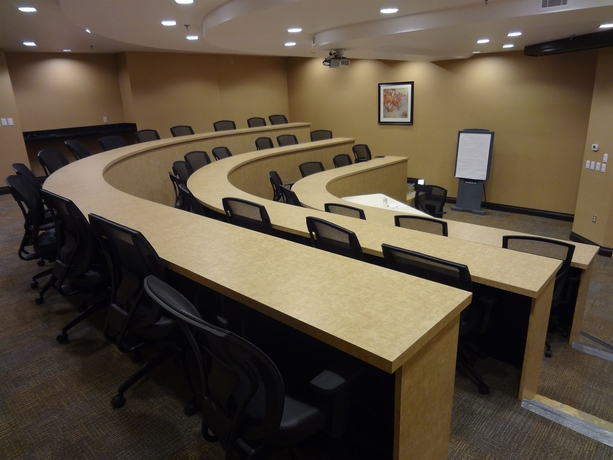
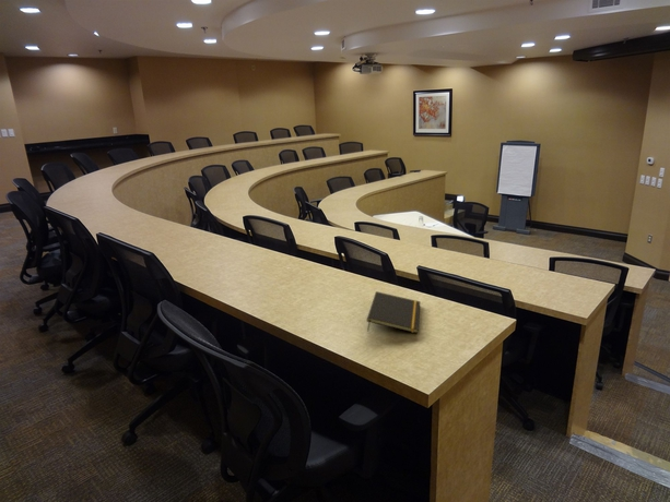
+ notepad [366,290,422,334]
